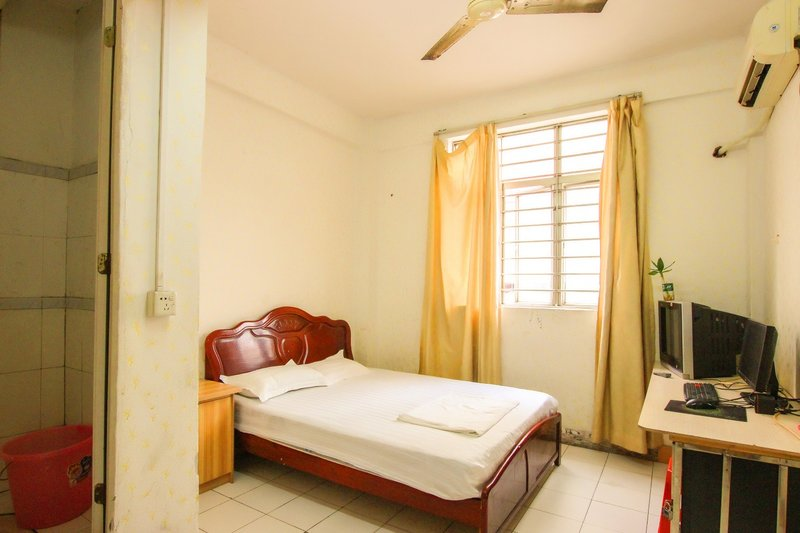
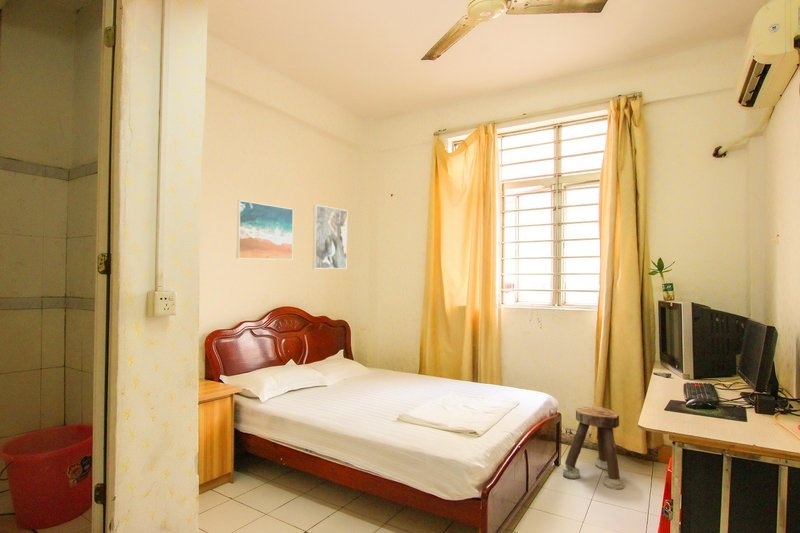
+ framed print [312,204,348,270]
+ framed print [235,199,294,261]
+ stool [562,405,625,491]
